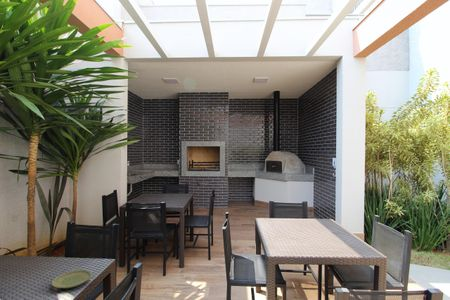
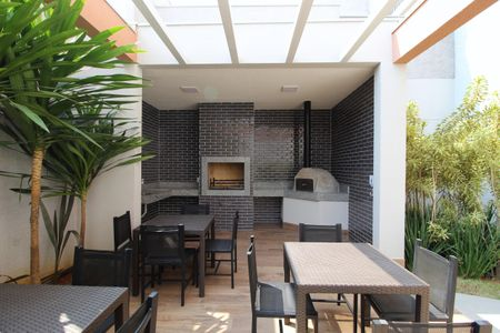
- plate [51,269,93,289]
